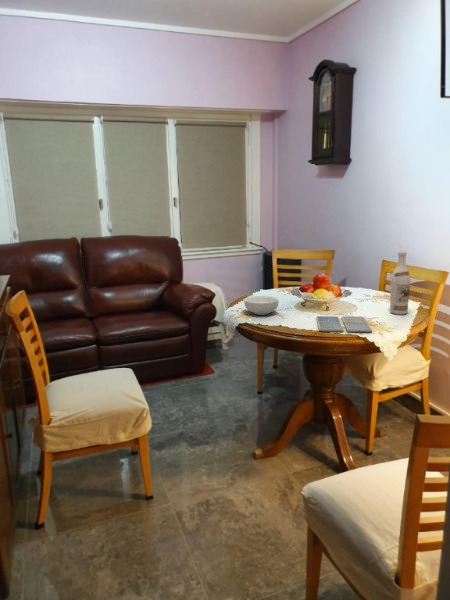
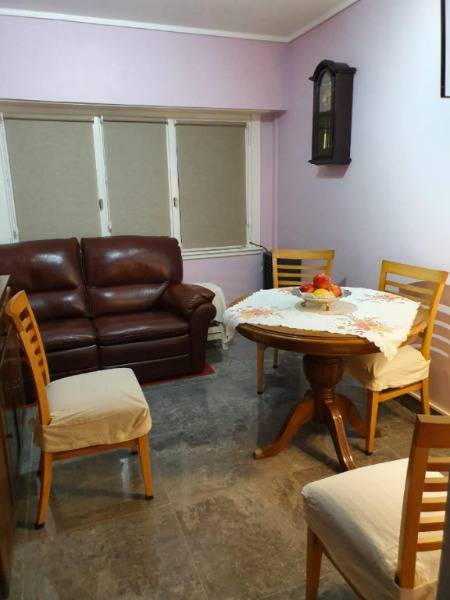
- wine bottle [389,250,411,315]
- drink coaster [315,315,373,333]
- cereal bowl [243,295,280,316]
